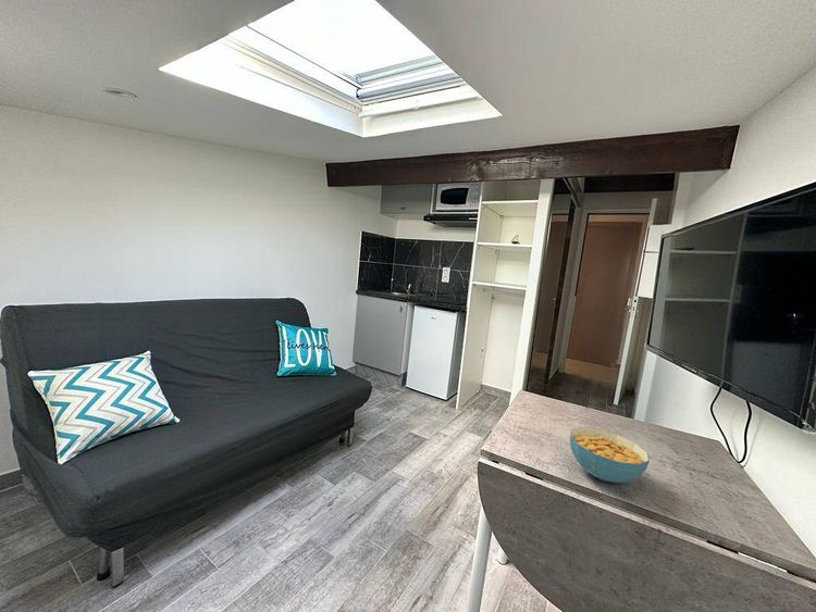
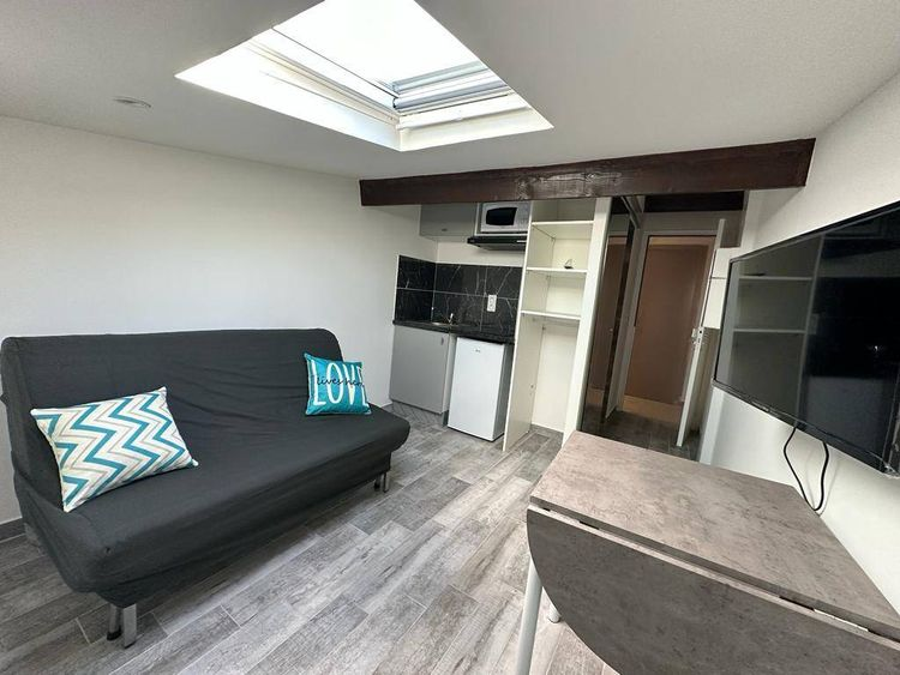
- cereal bowl [569,426,651,484]
